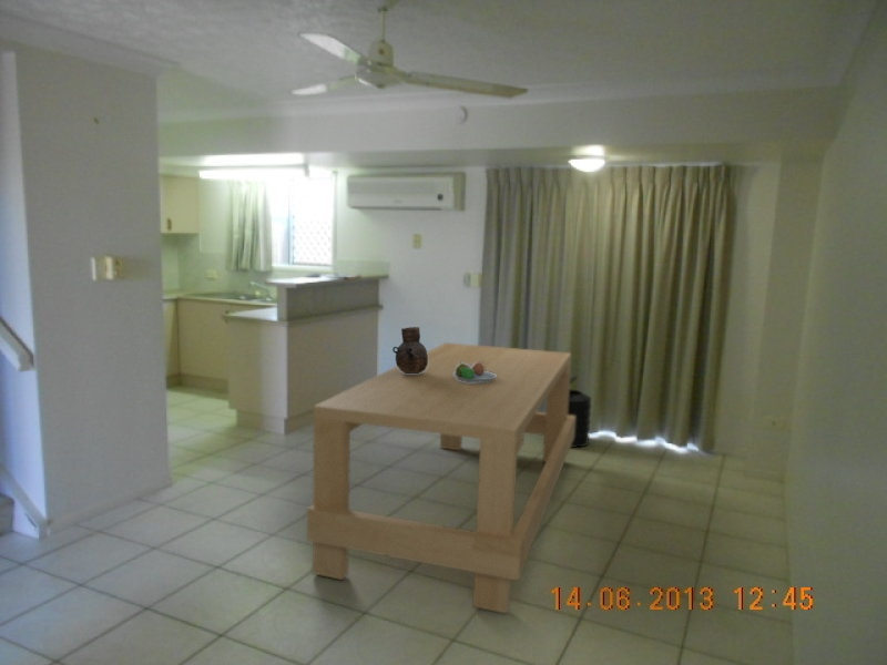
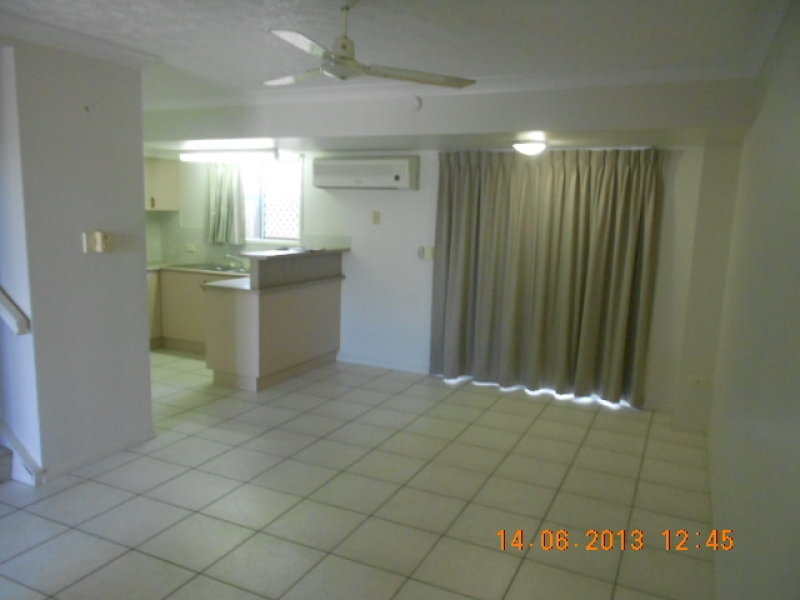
- vase [391,326,428,374]
- fruit bowl [453,361,497,382]
- trash can [568,375,592,449]
- dining table [306,341,575,615]
